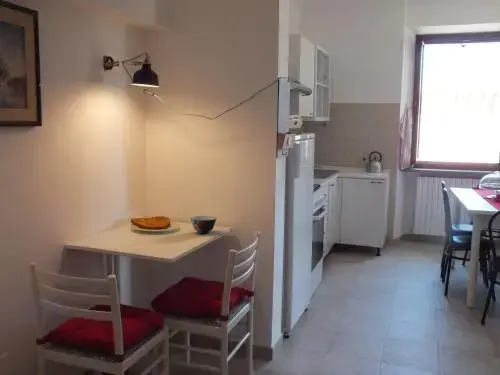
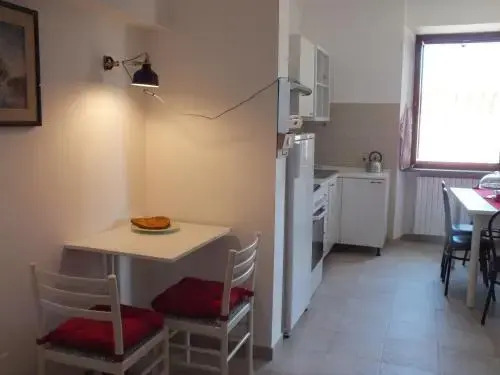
- soup bowl [190,215,218,234]
